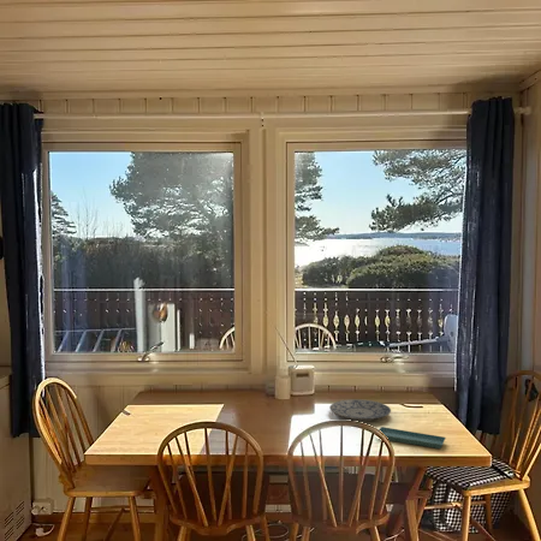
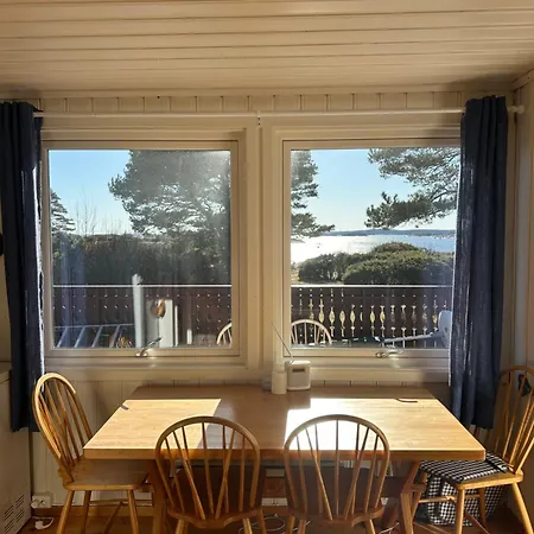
- saucer [377,426,447,450]
- plate [328,398,392,422]
